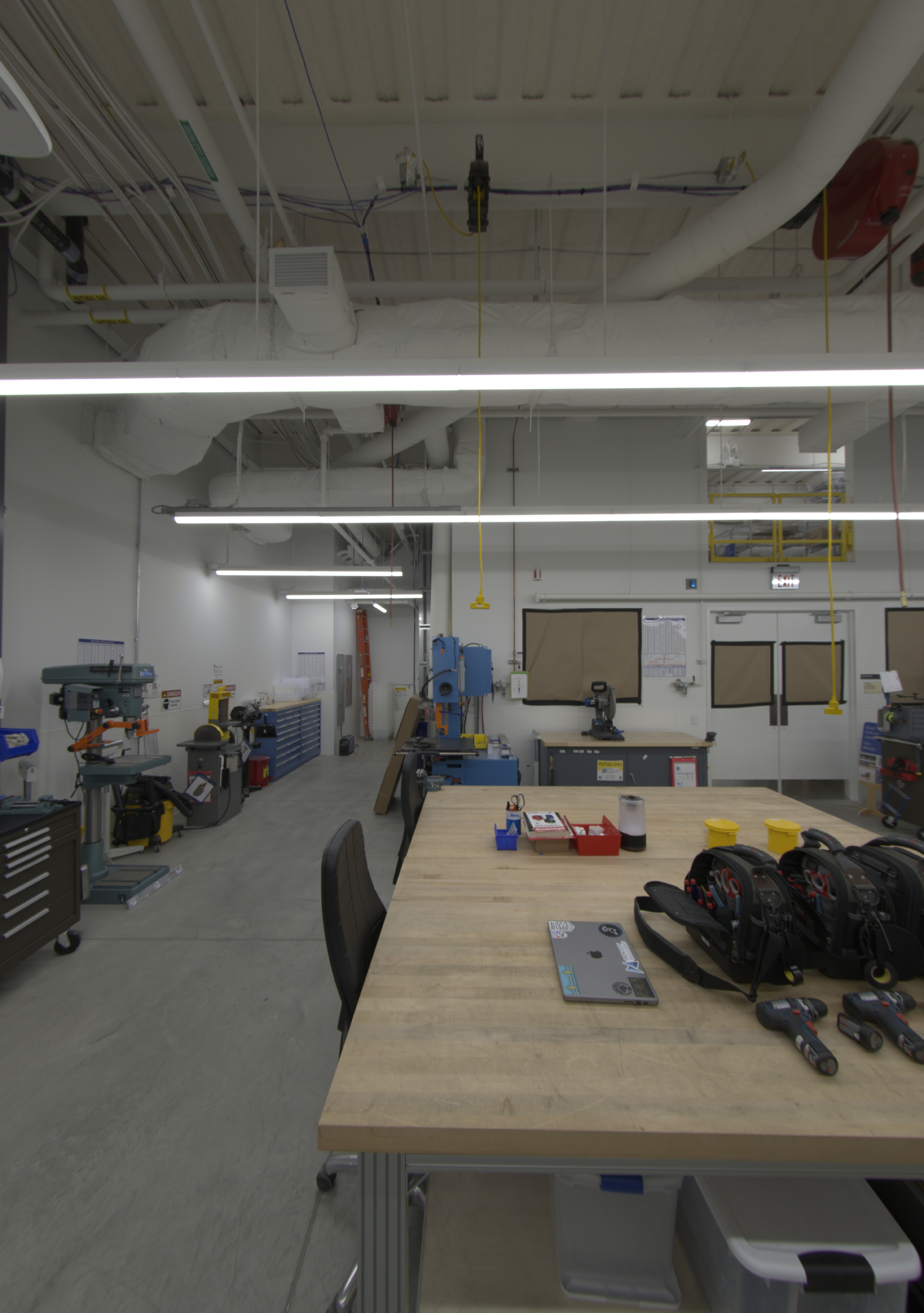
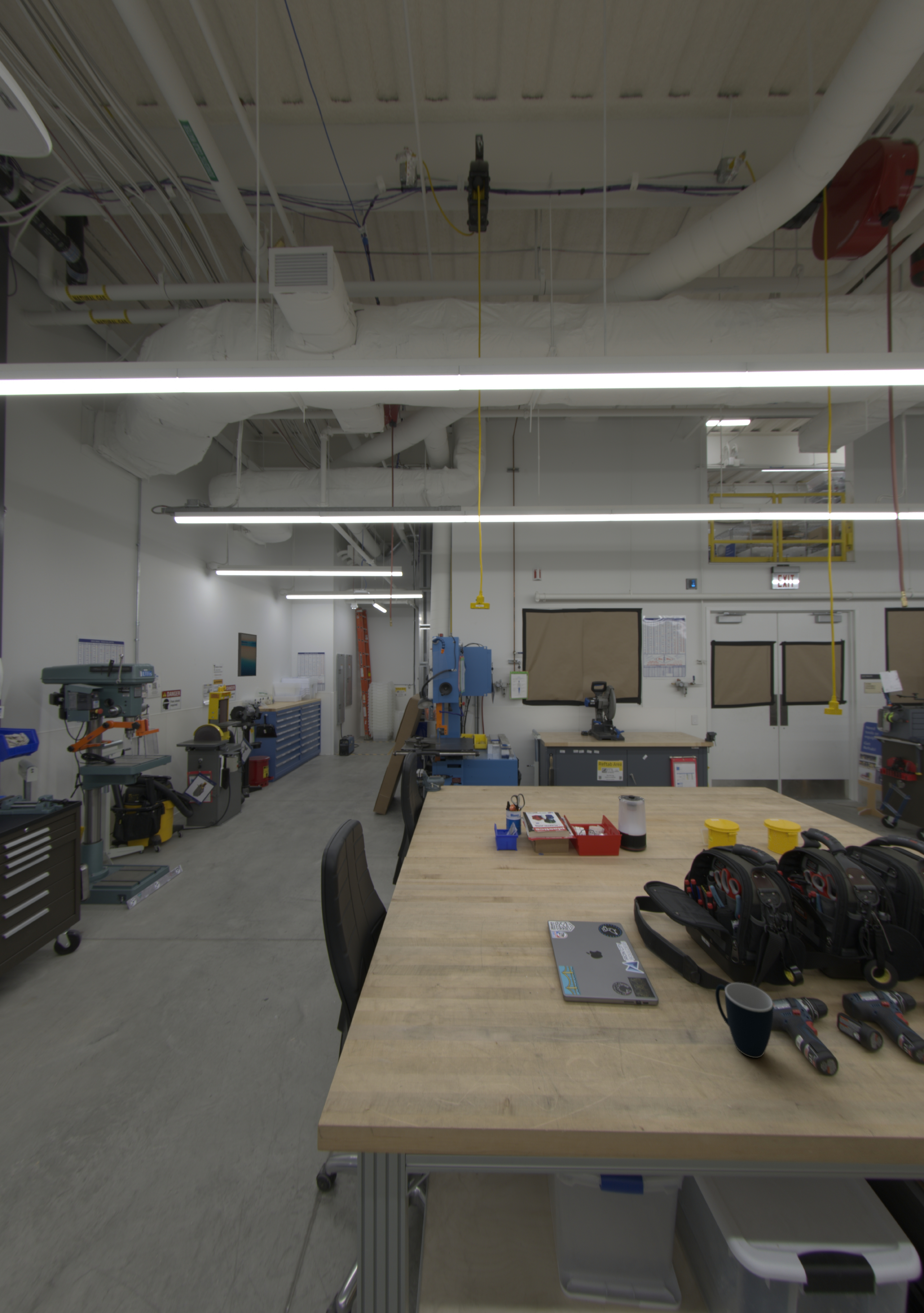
+ wall art [237,632,257,677]
+ mug [715,983,773,1058]
